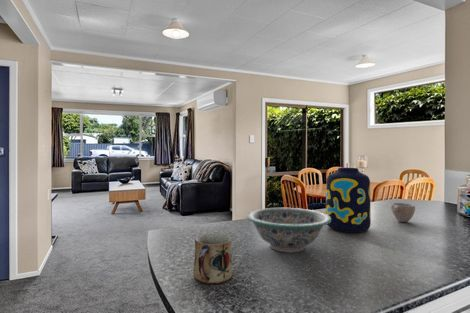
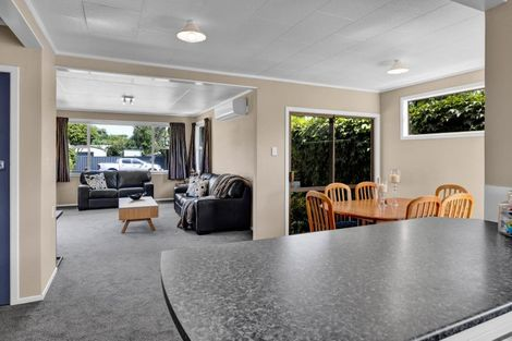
- cup [390,202,416,223]
- mug [193,233,233,285]
- vase [325,167,372,233]
- decorative bowl [245,207,331,253]
